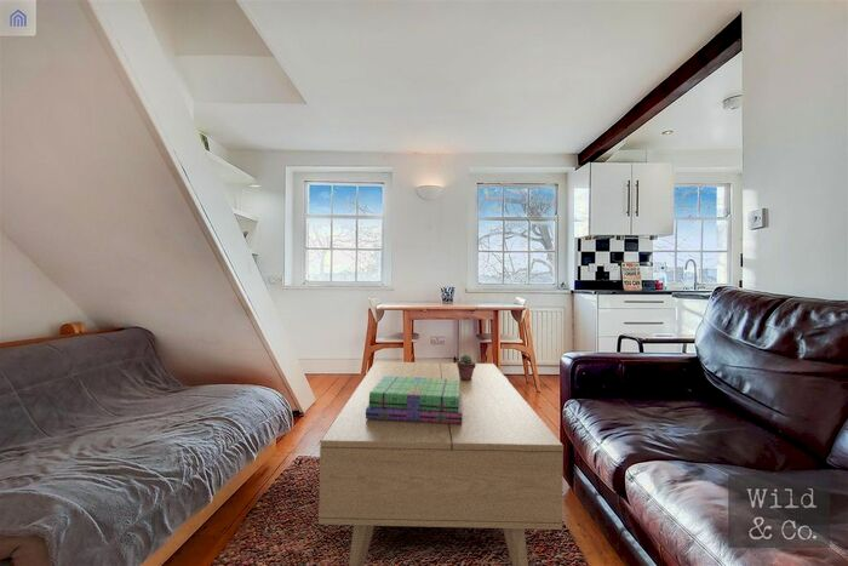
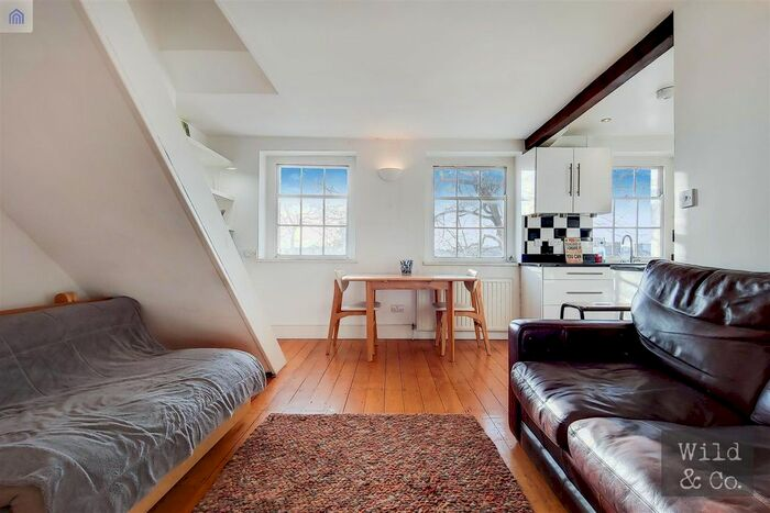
- potted succulent [455,354,476,381]
- coffee table [317,360,565,566]
- stack of books [366,376,463,424]
